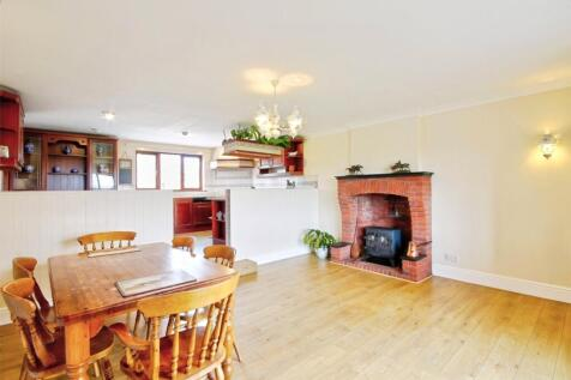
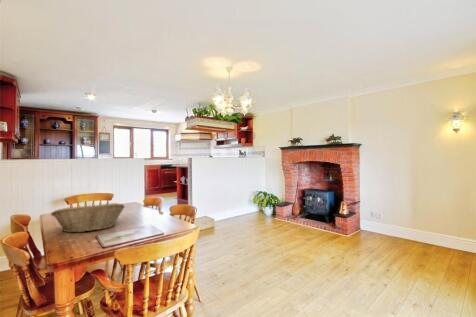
+ fruit basket [50,202,126,233]
